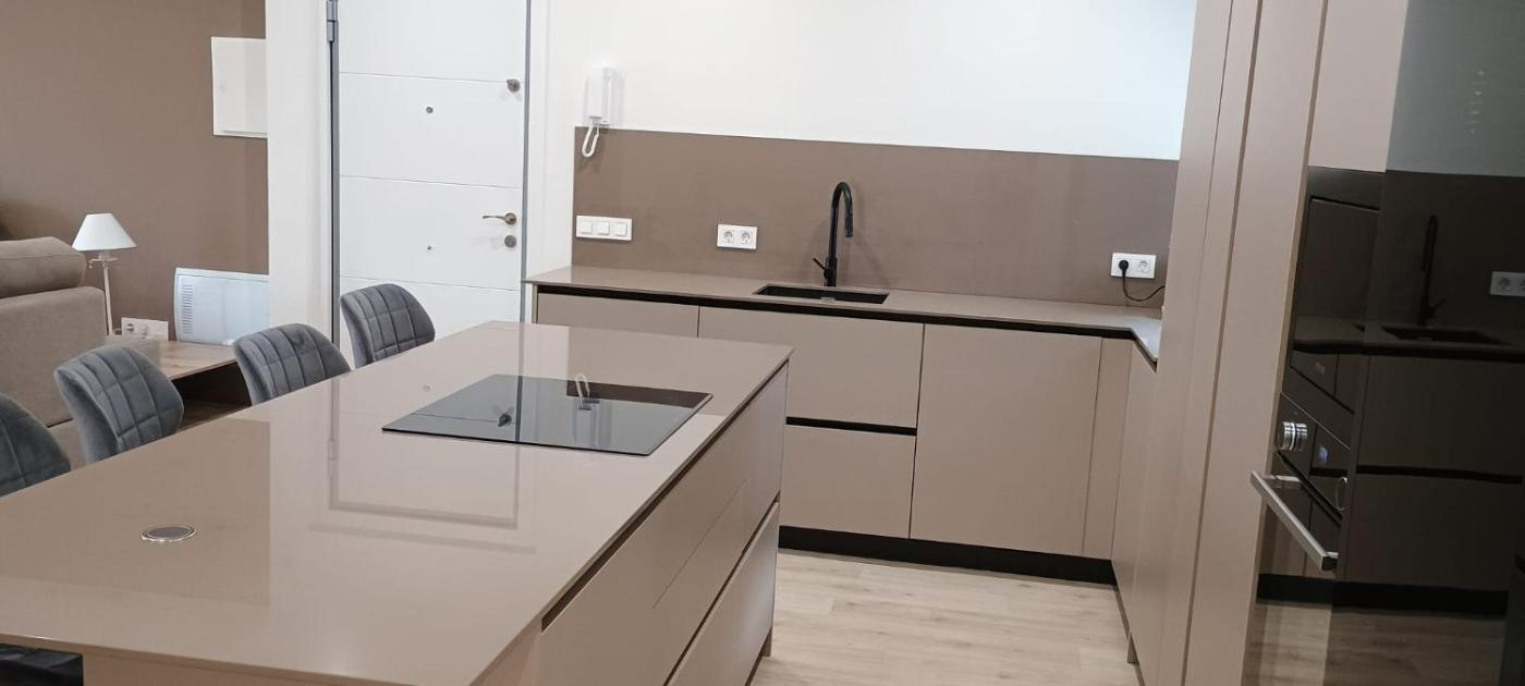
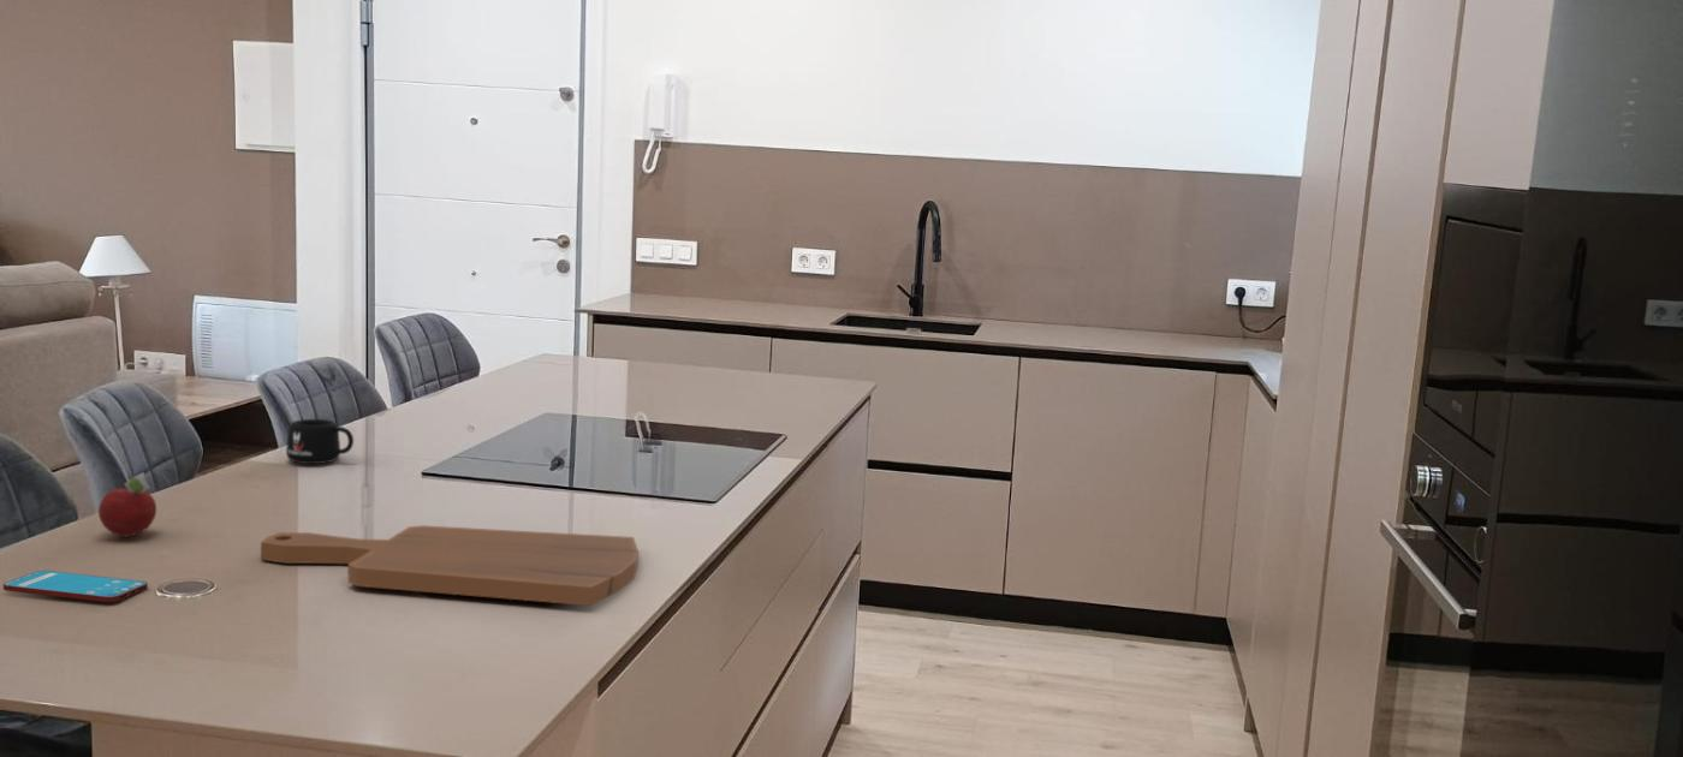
+ smartphone [2,570,149,603]
+ mug [285,418,355,465]
+ cutting board [260,524,640,607]
+ fruit [97,471,157,538]
